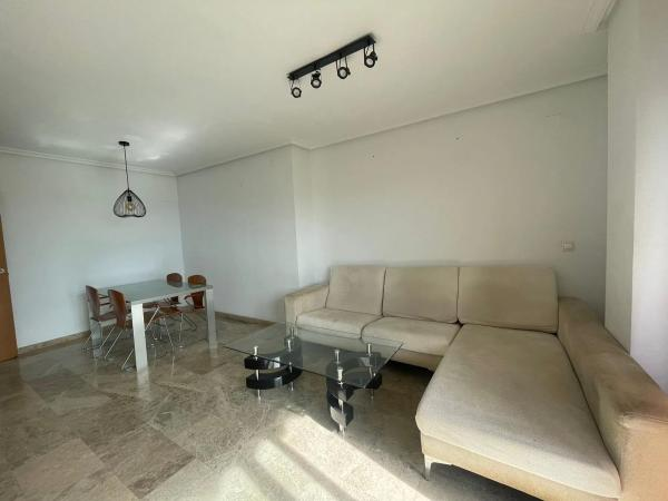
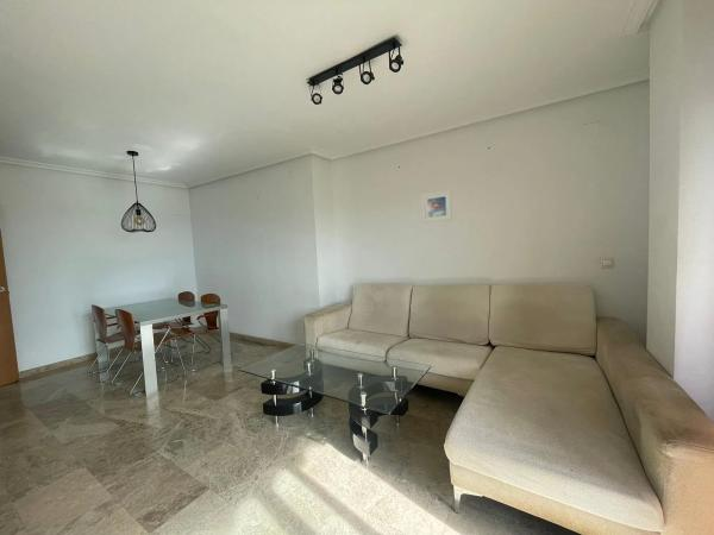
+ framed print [421,189,453,225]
